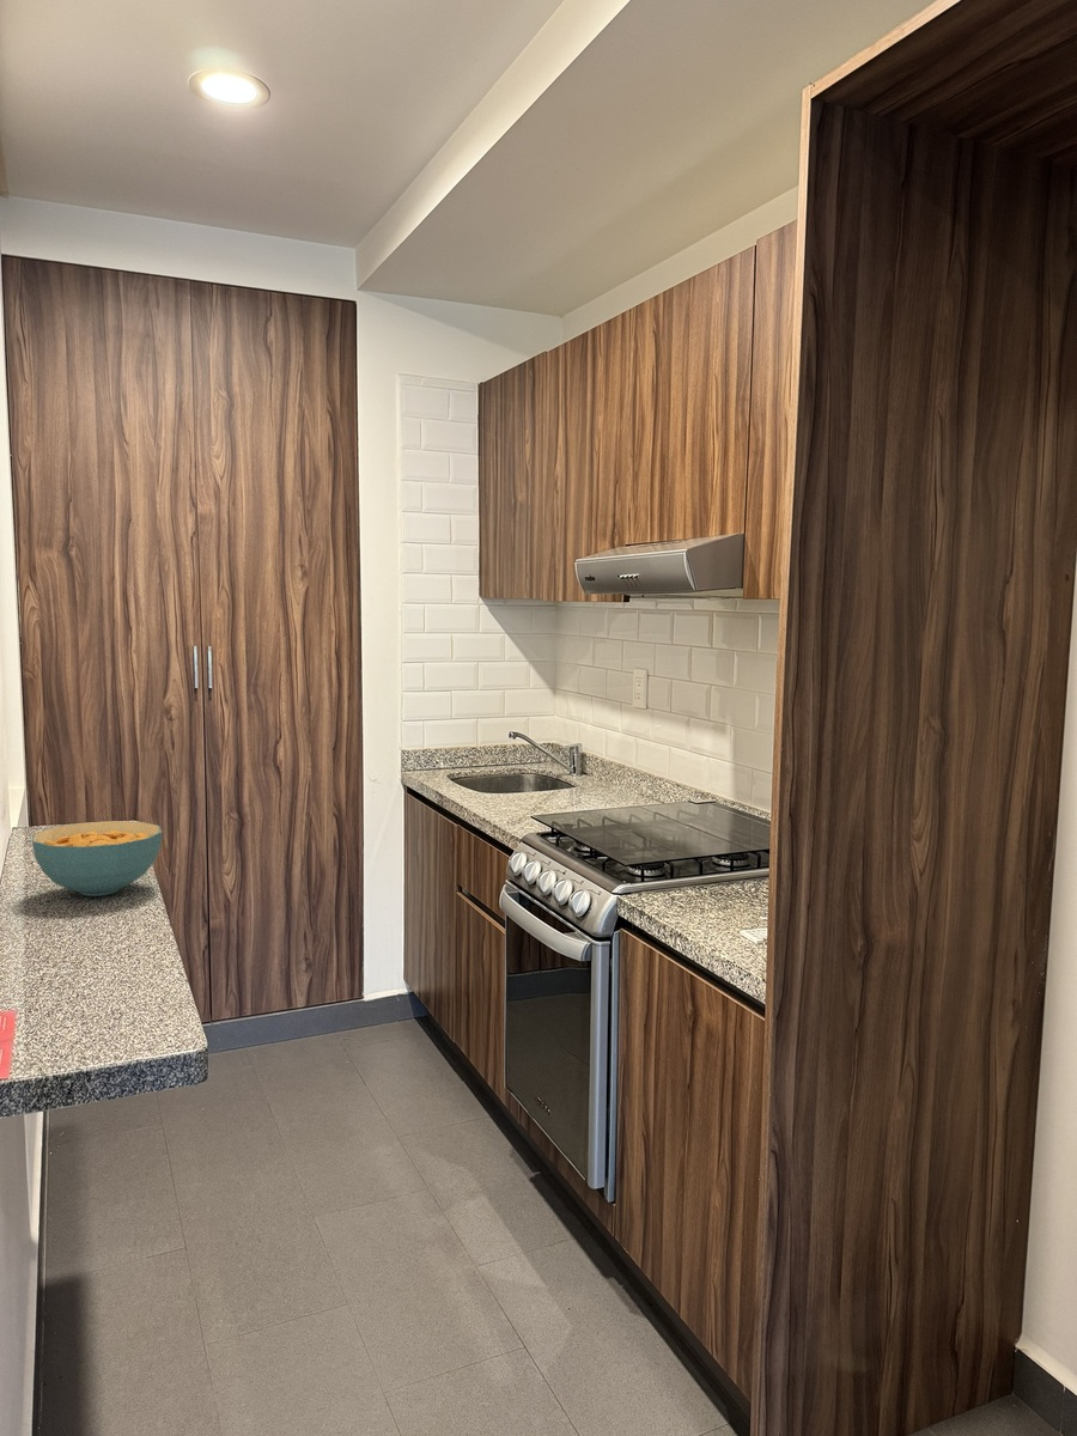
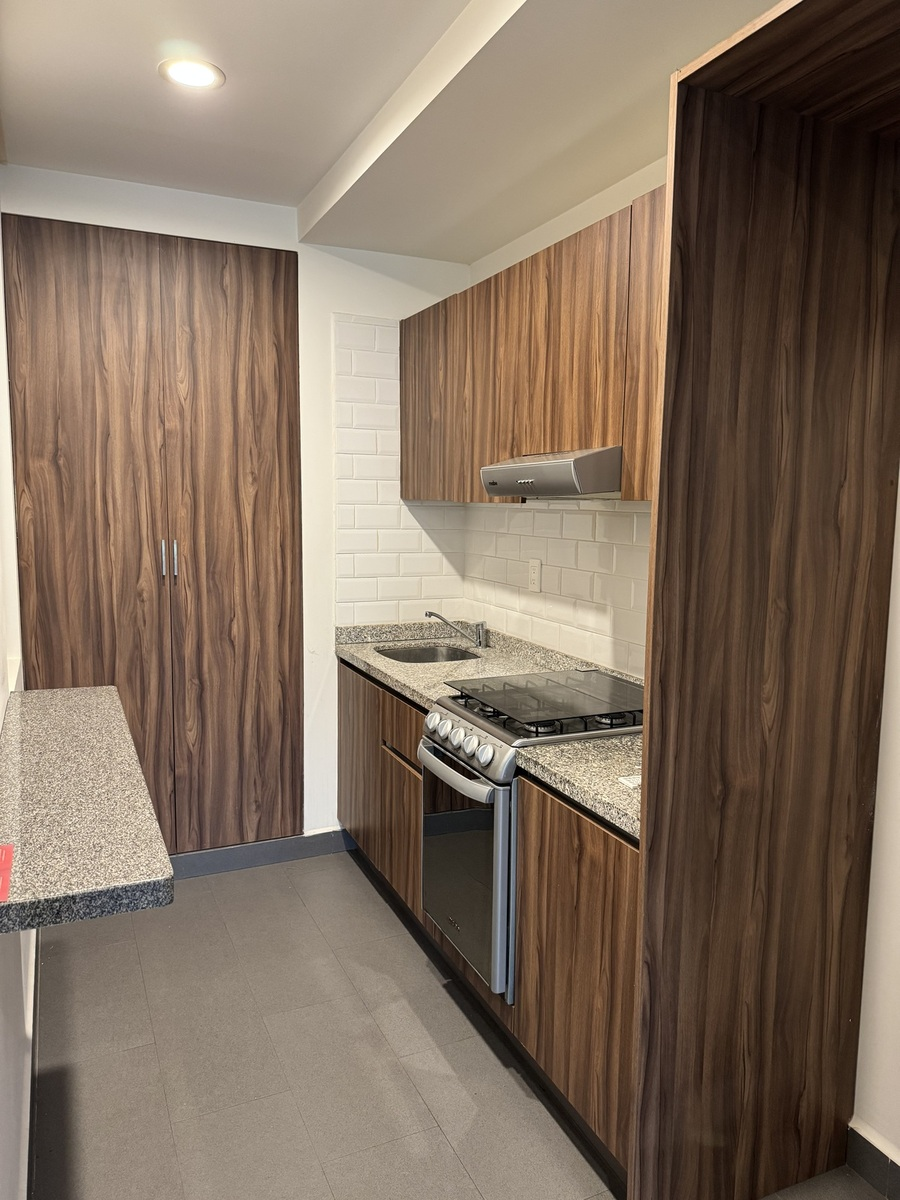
- cereal bowl [31,820,163,898]
